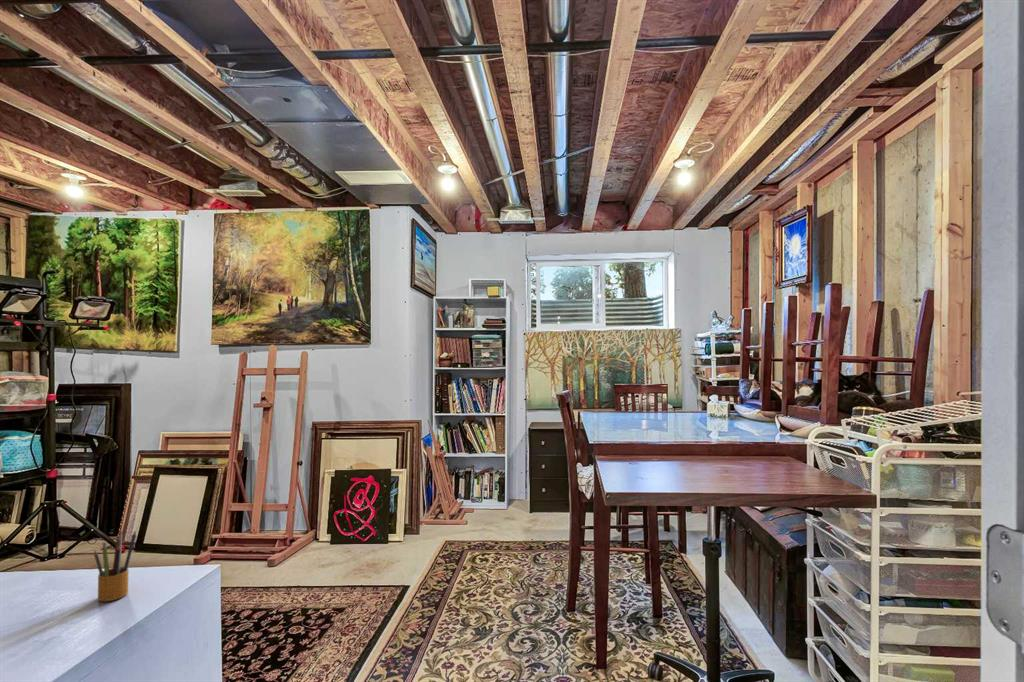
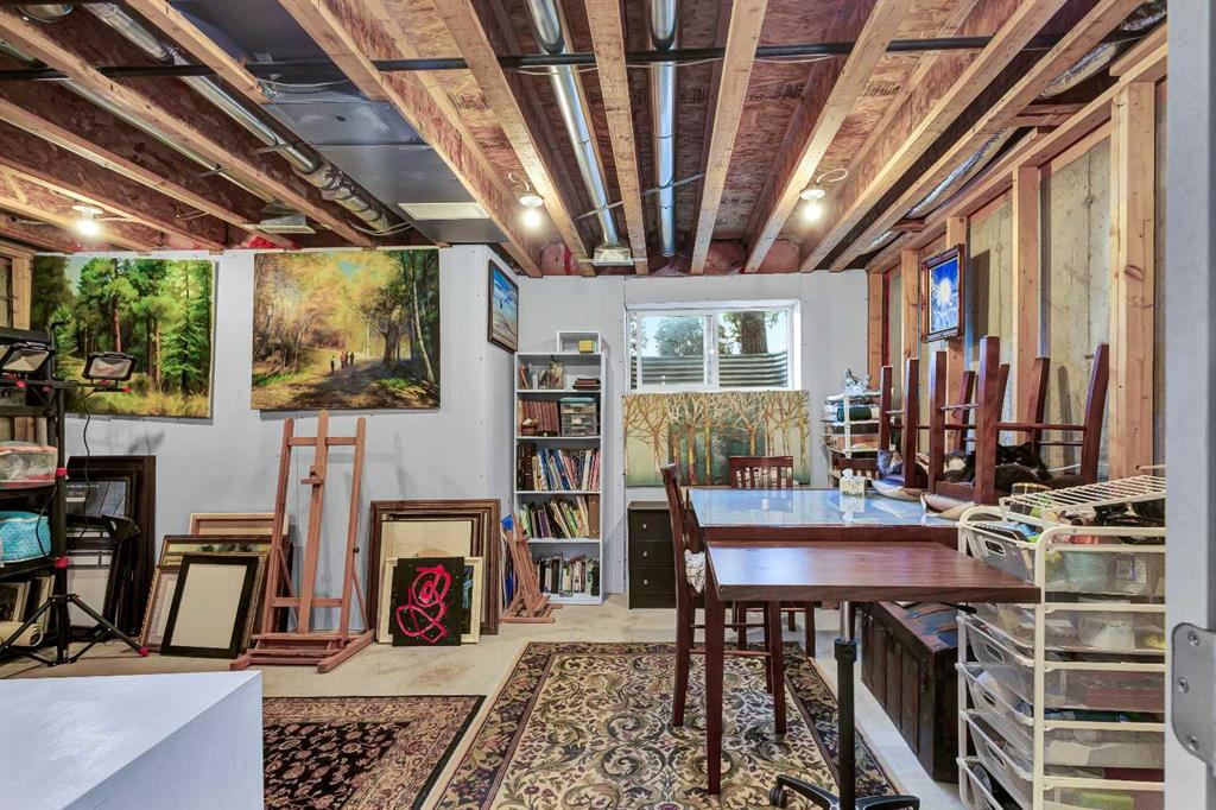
- pencil box [93,530,137,602]
